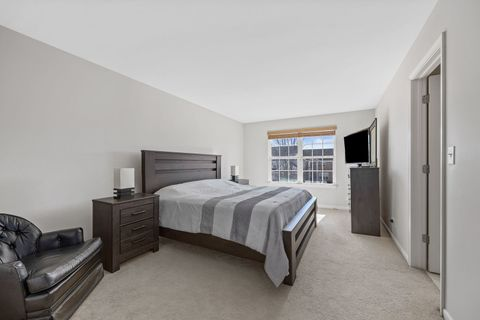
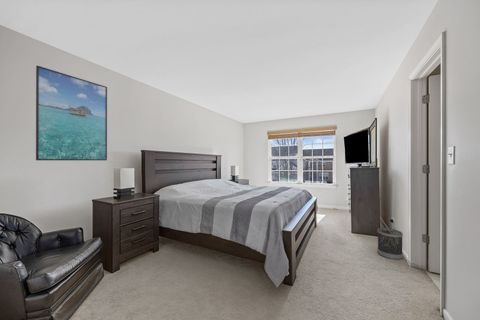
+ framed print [35,65,108,161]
+ wastebasket [377,227,404,261]
